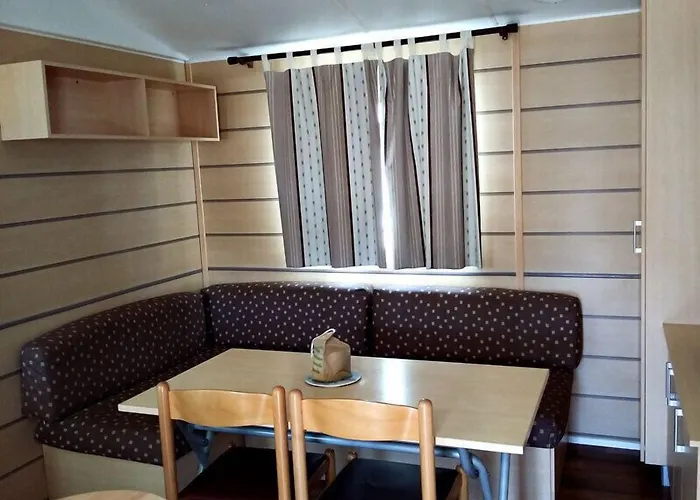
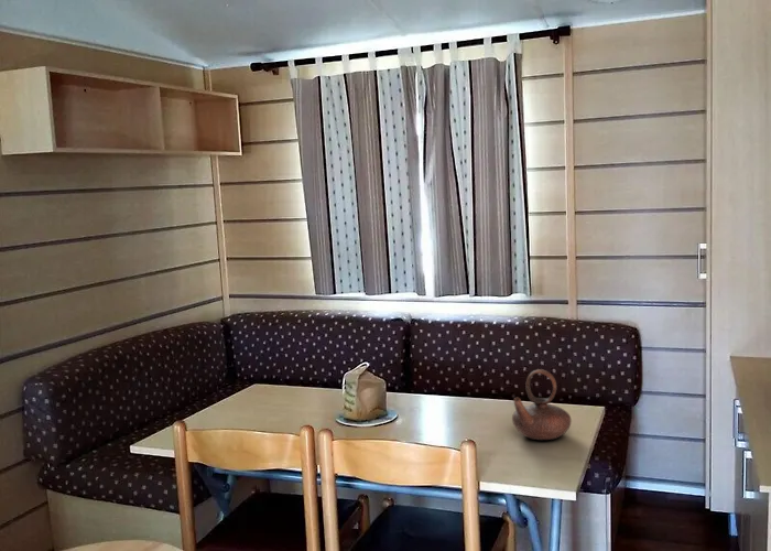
+ teapot [511,368,573,441]
